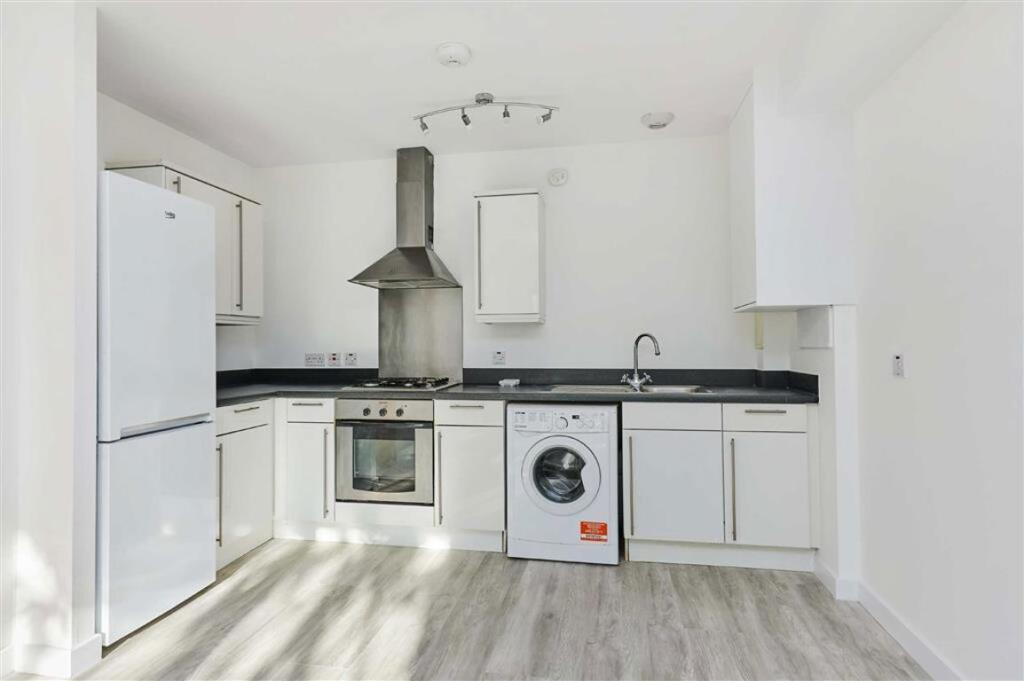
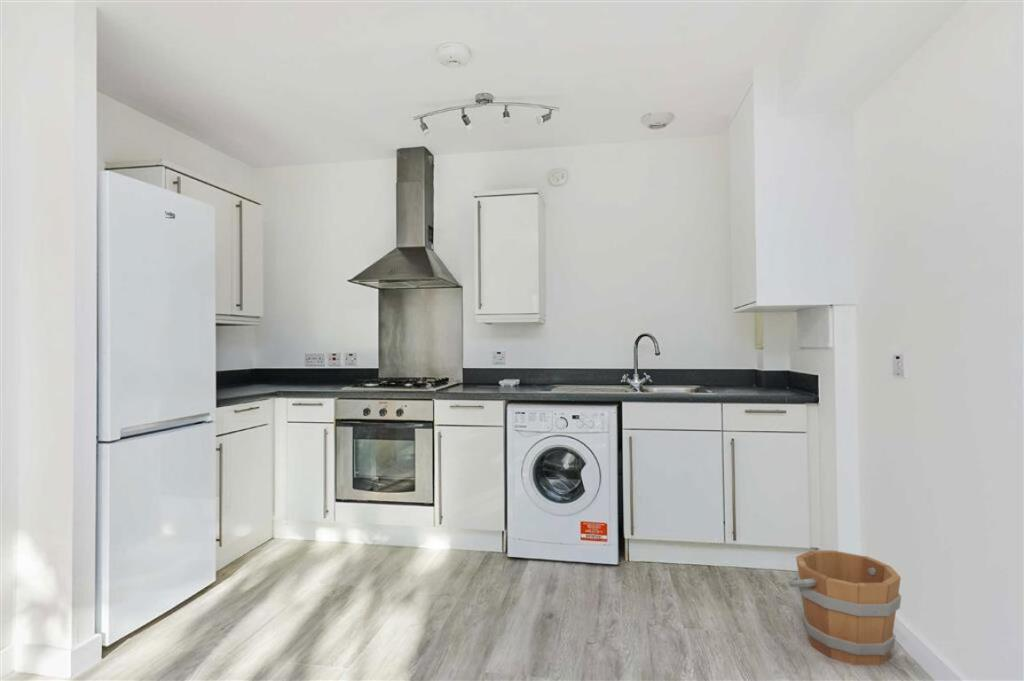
+ bucket [787,549,902,666]
